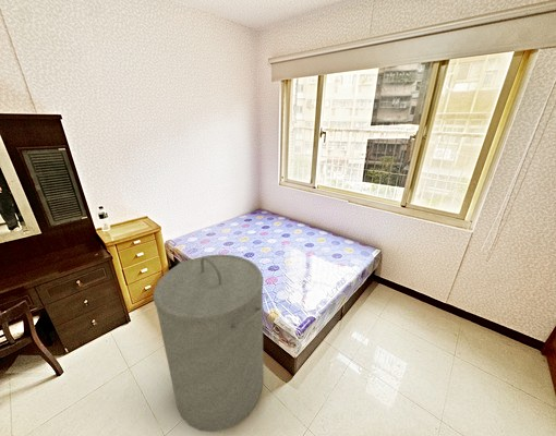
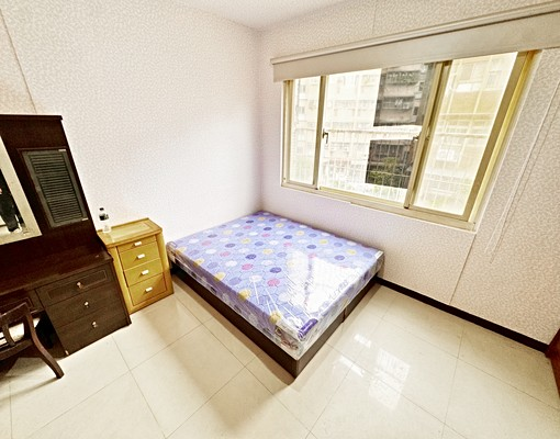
- laundry hamper [153,253,265,433]
